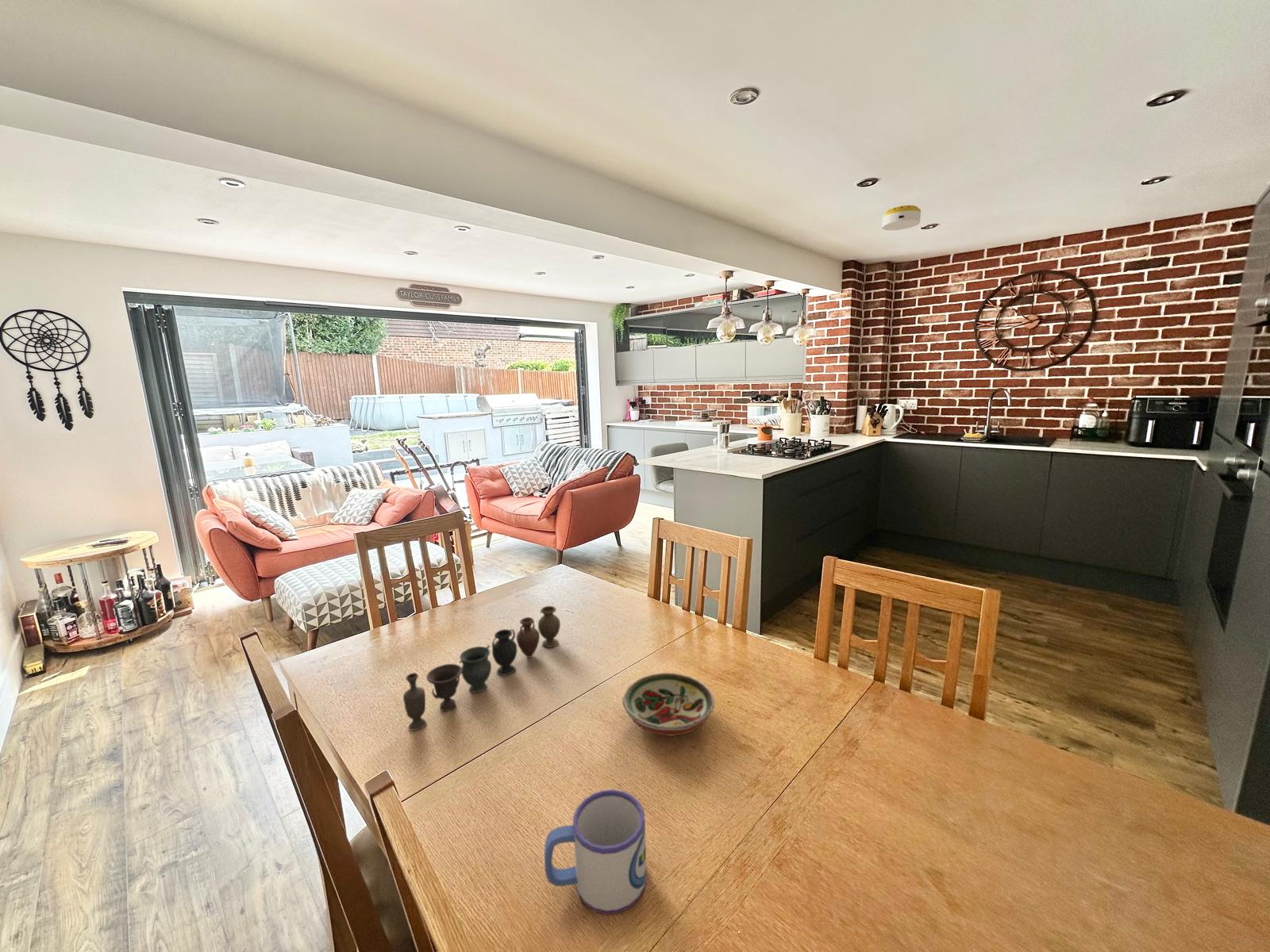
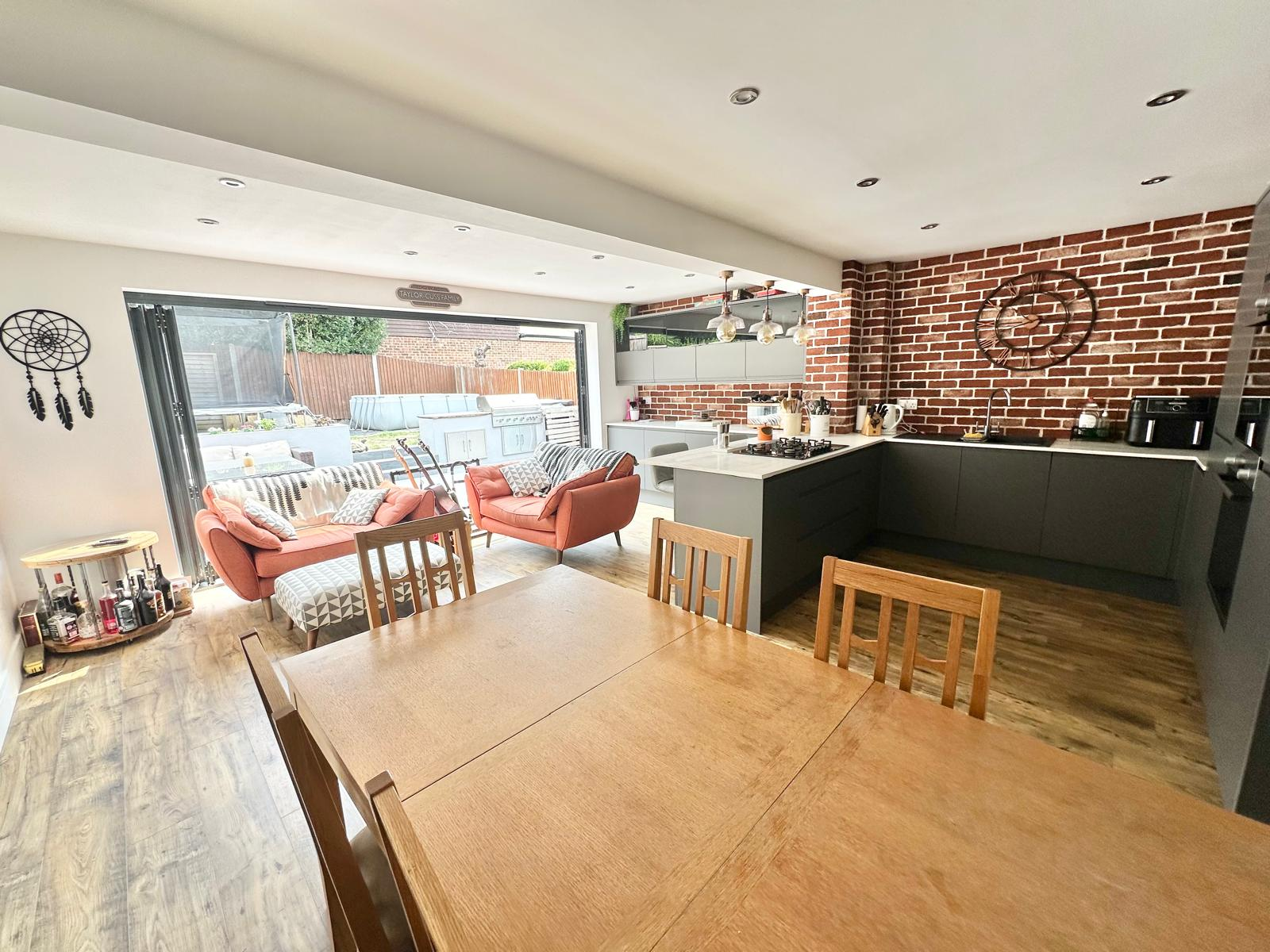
- smoke detector [881,205,922,231]
- mug [544,789,647,915]
- decorative bowl [622,672,715,736]
- vase [402,605,561,731]
